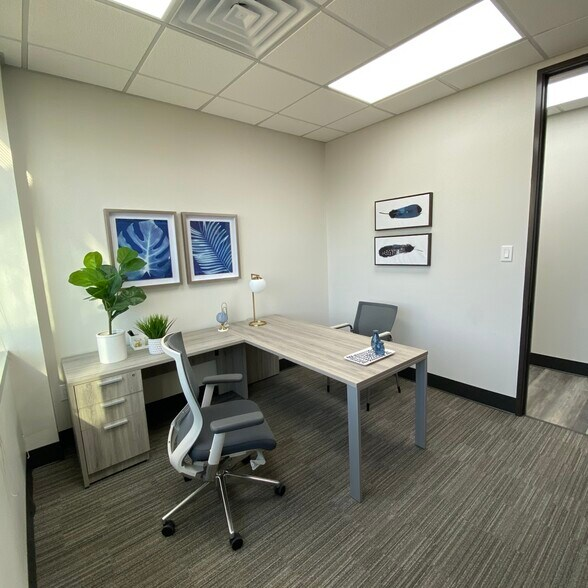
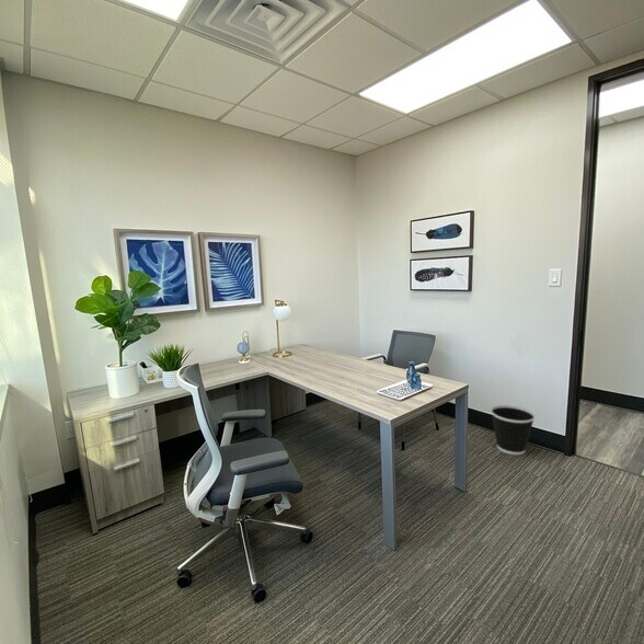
+ wastebasket [490,404,537,456]
